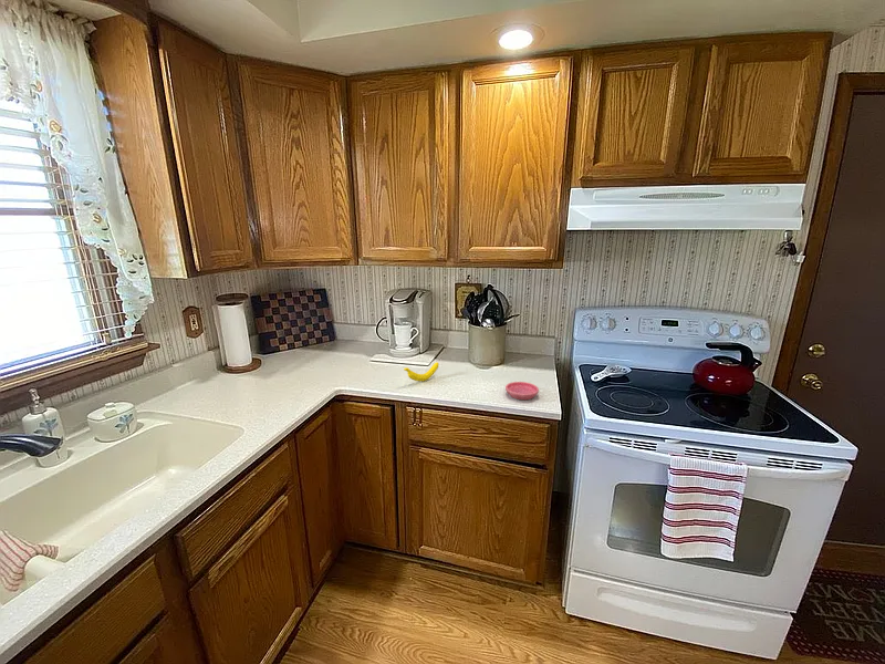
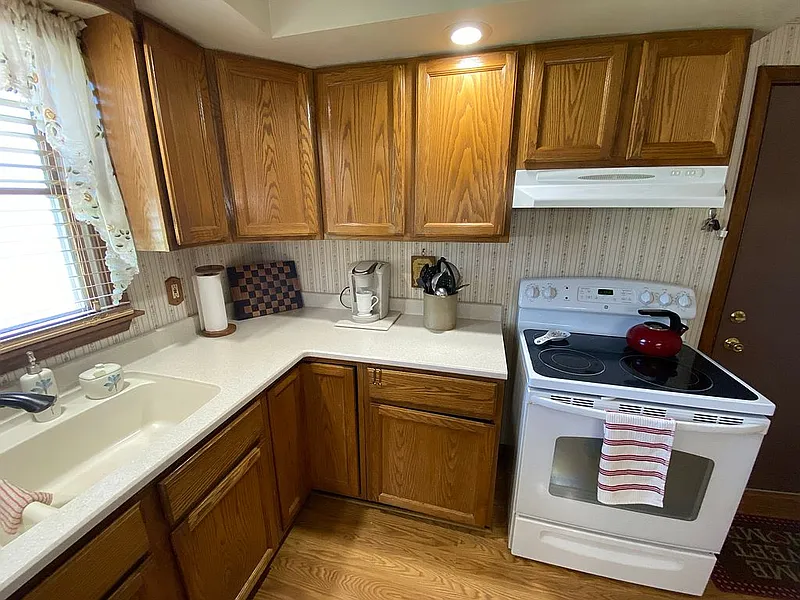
- banana [403,361,439,383]
- saucer [504,381,540,401]
